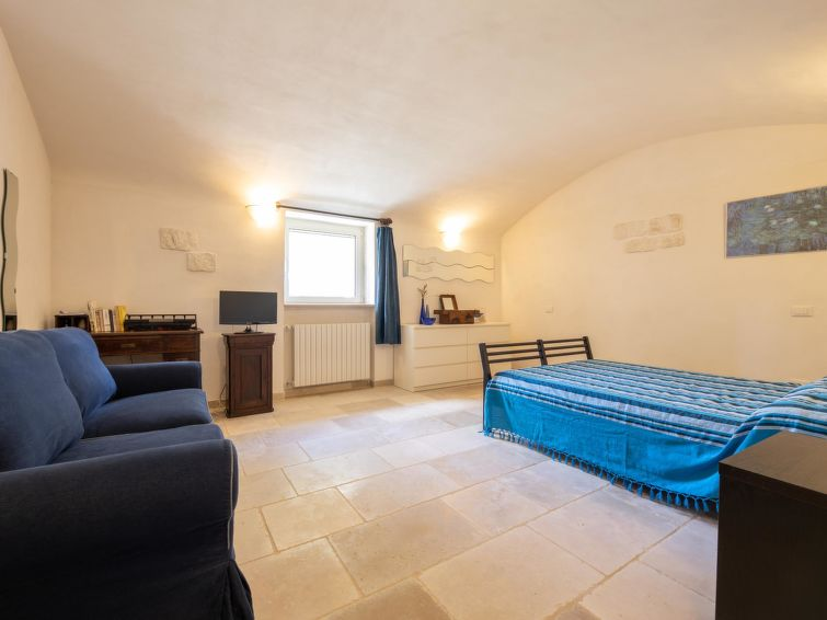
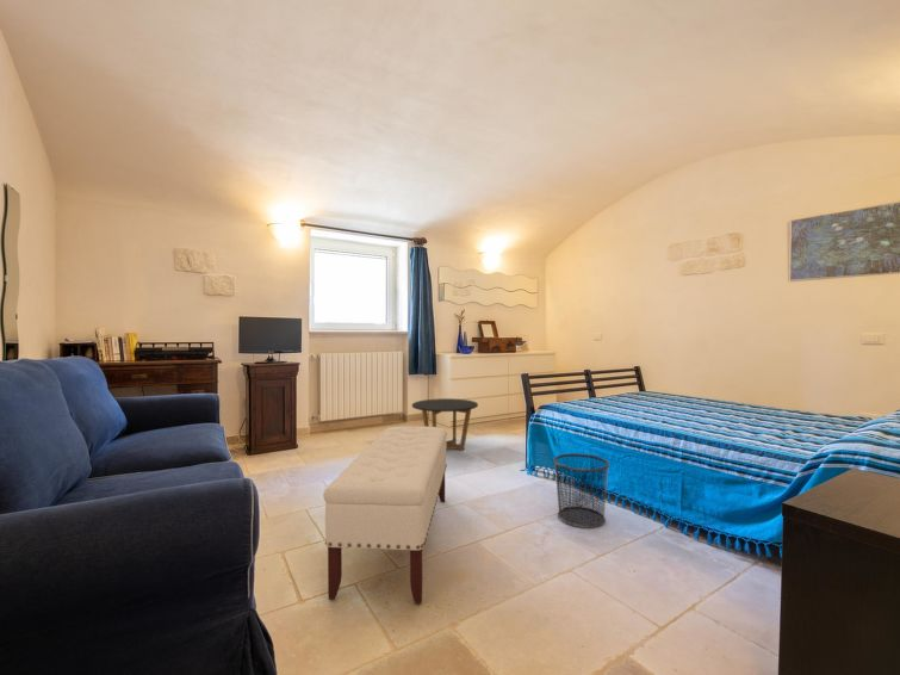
+ bench [322,425,448,605]
+ side table [411,397,479,452]
+ waste bin [552,452,610,530]
